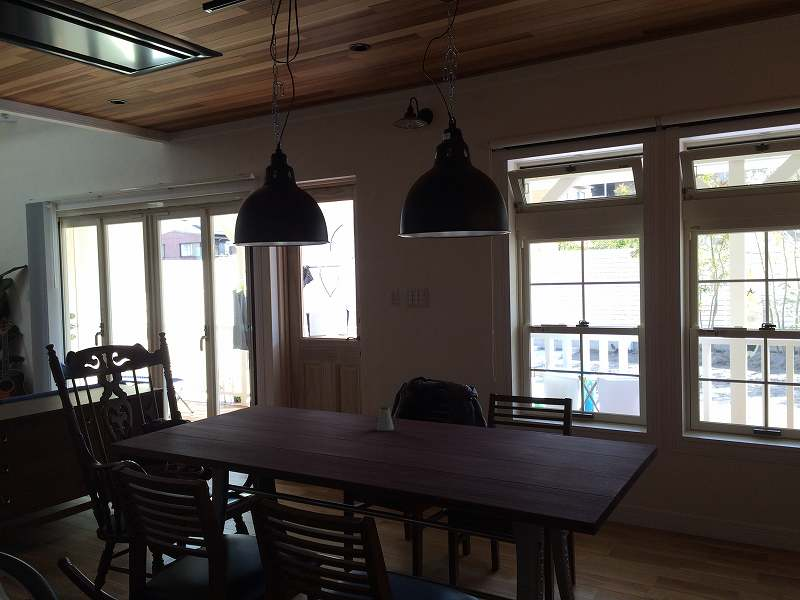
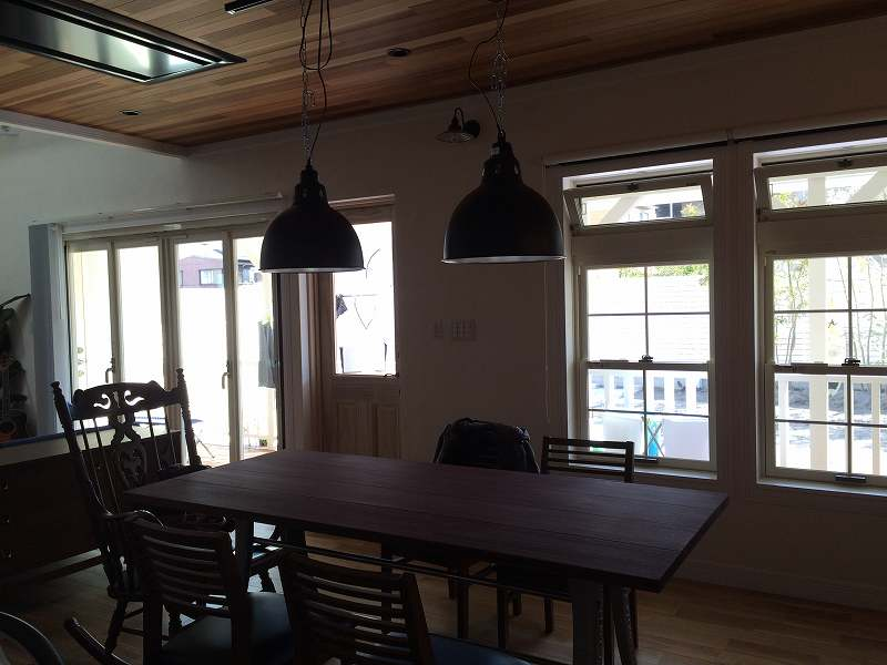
- saltshaker [376,405,395,432]
